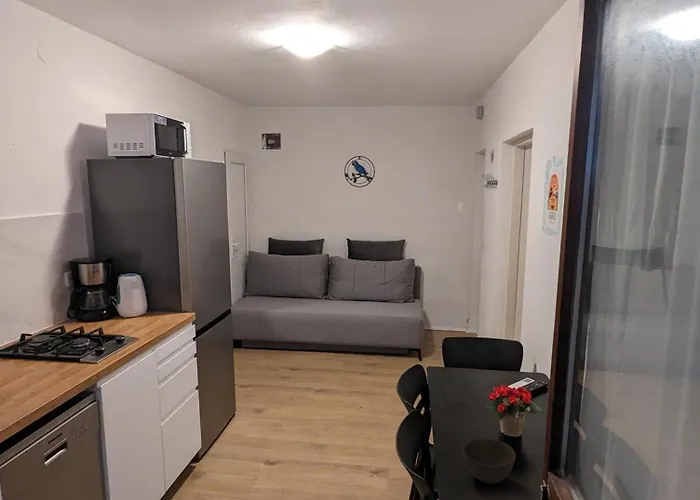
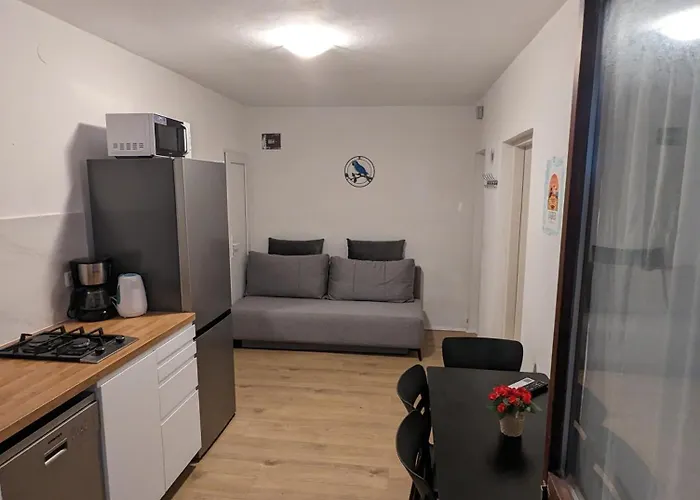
- bowl [462,437,516,485]
